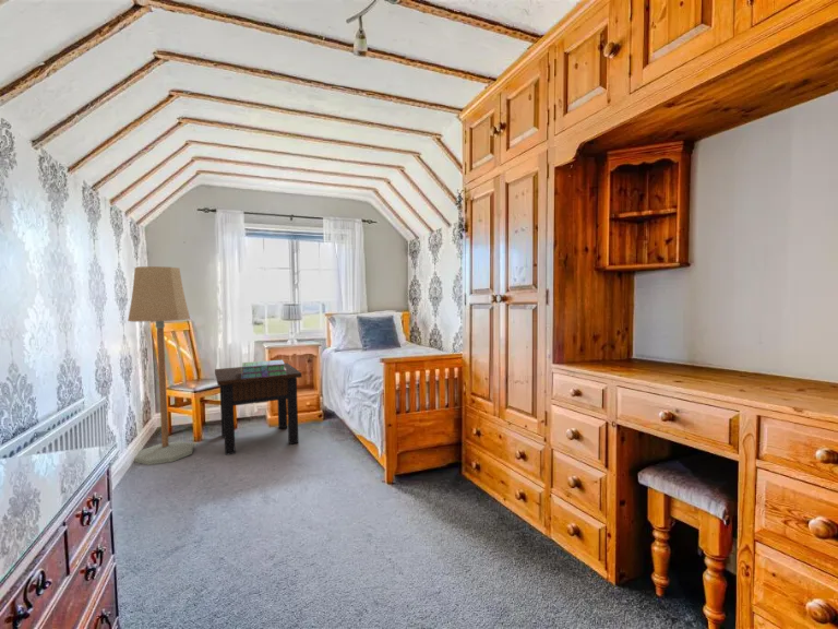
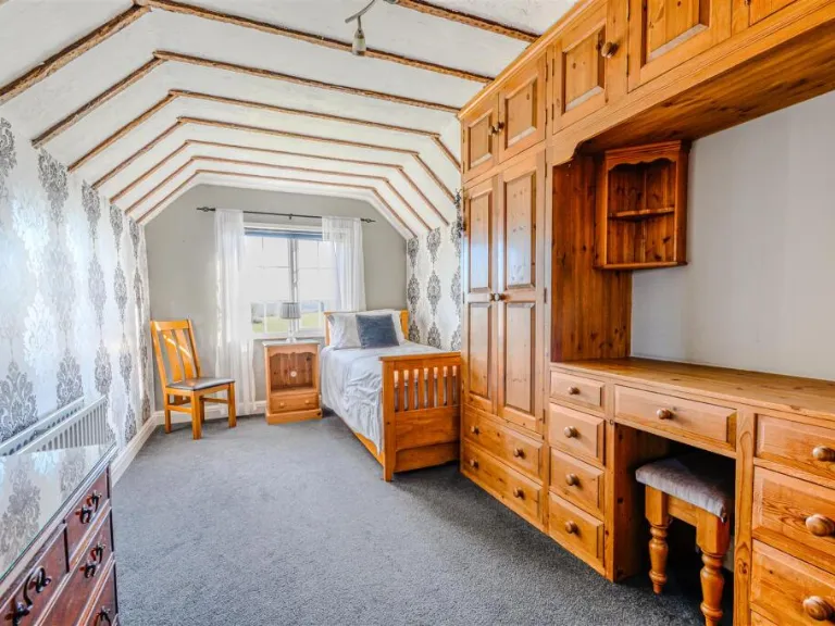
- stack of books [241,359,286,379]
- side table [214,361,302,456]
- floor lamp [127,265,195,466]
